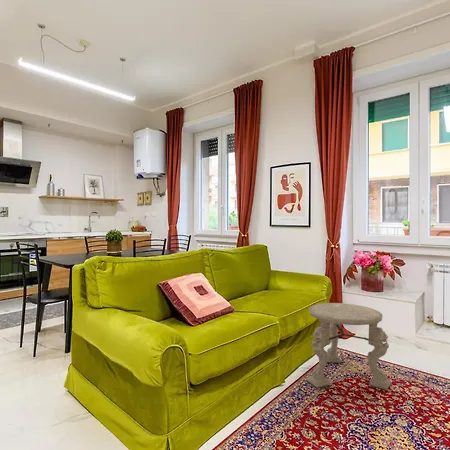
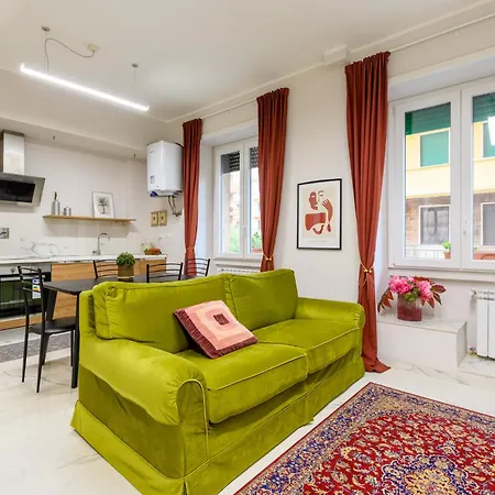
- side table [306,302,392,391]
